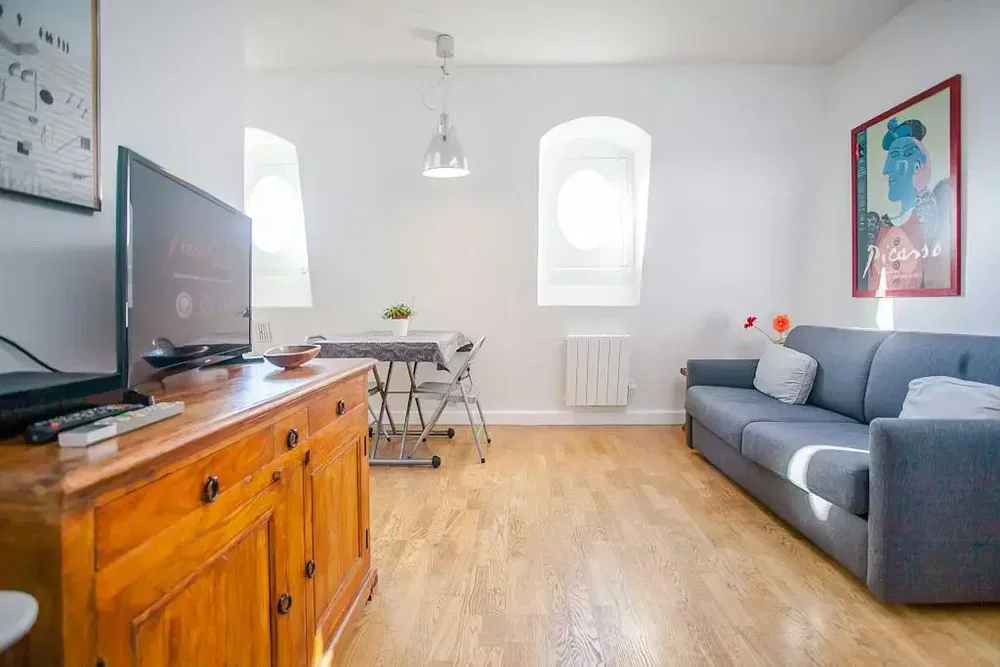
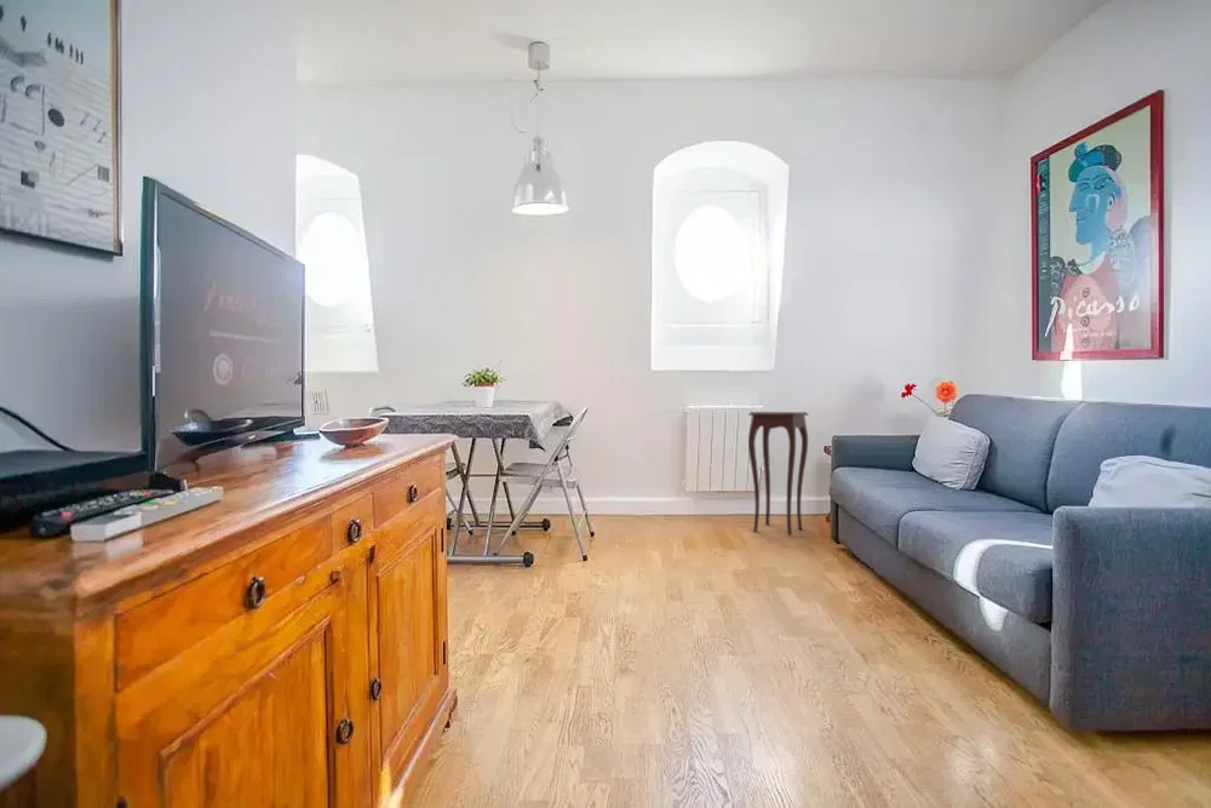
+ side table [747,411,810,537]
